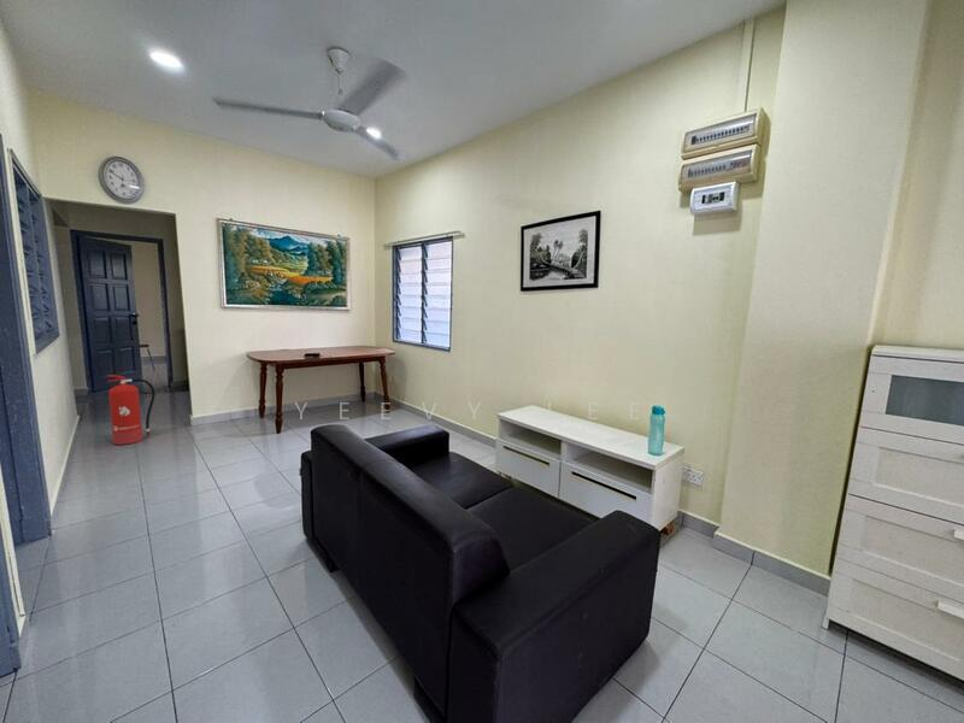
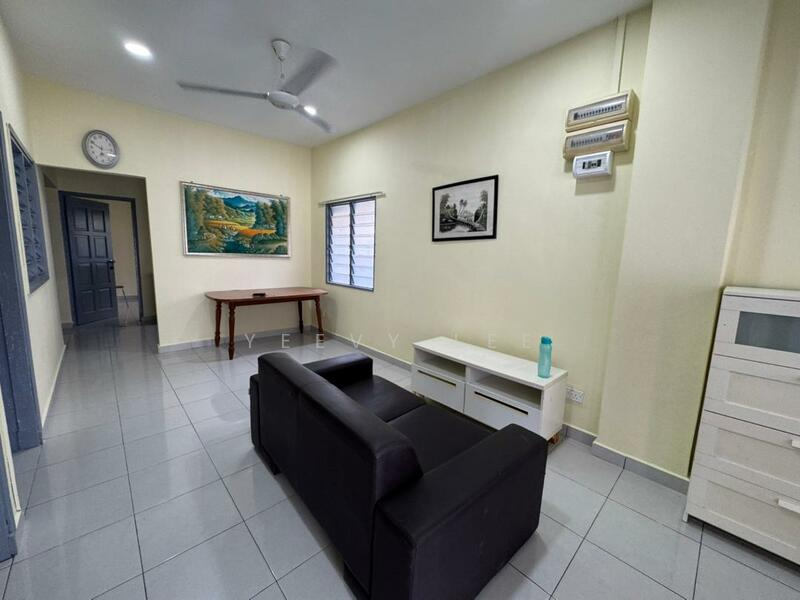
- fire extinguisher [106,374,157,446]
